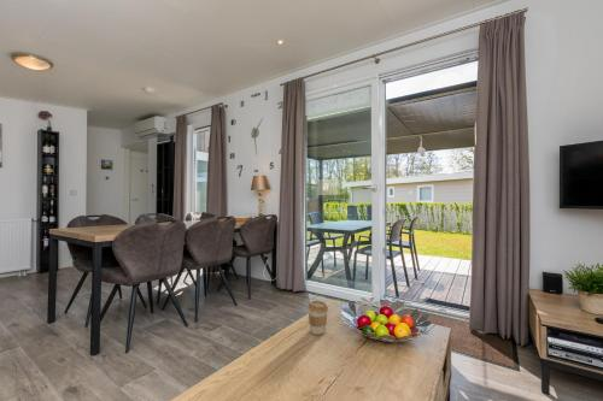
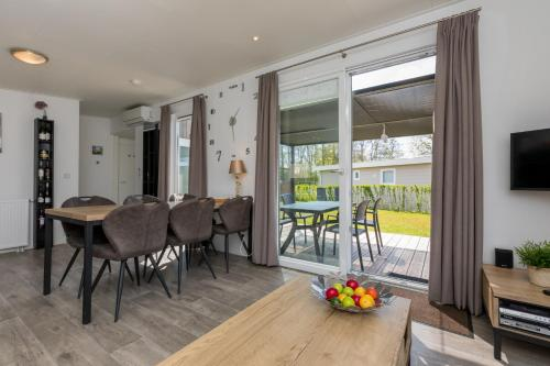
- coffee cup [306,300,329,336]
